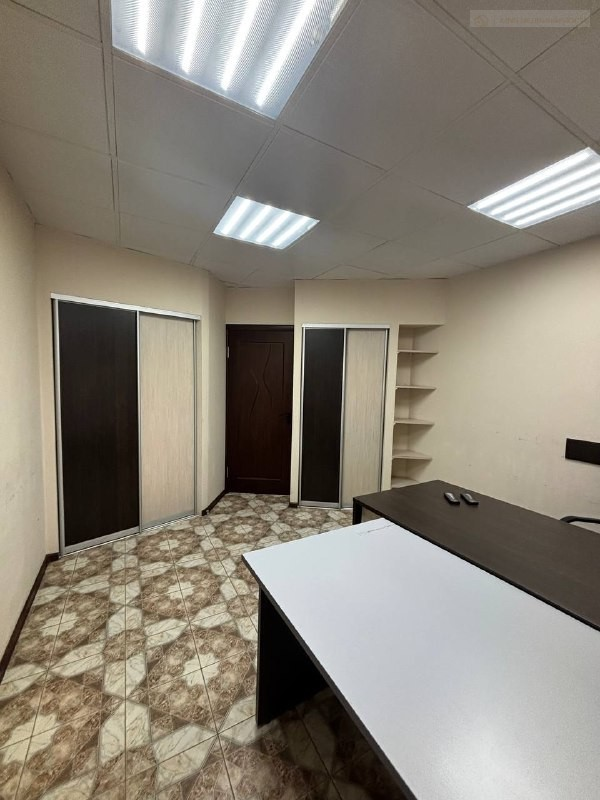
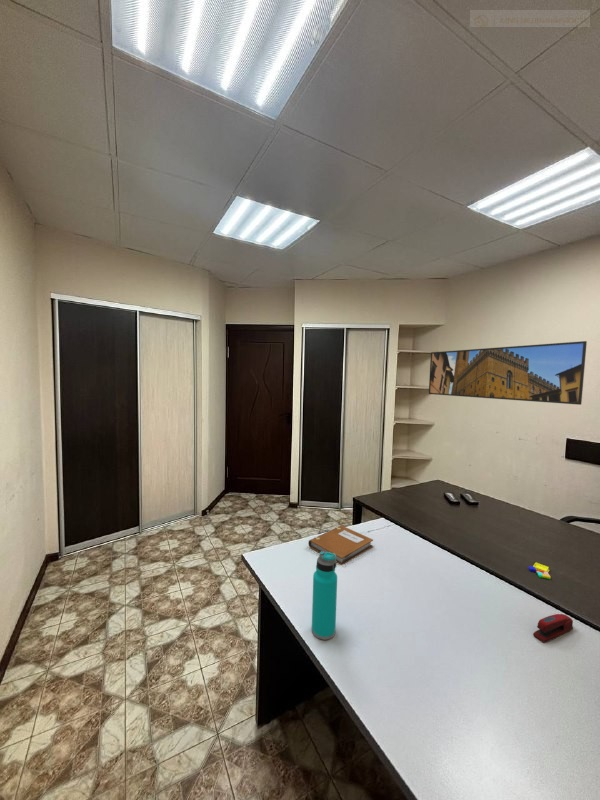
+ sticky notes [528,562,552,580]
+ water bottle [311,551,338,641]
+ notebook [307,525,374,566]
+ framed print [428,340,588,406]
+ stapler [532,613,574,643]
